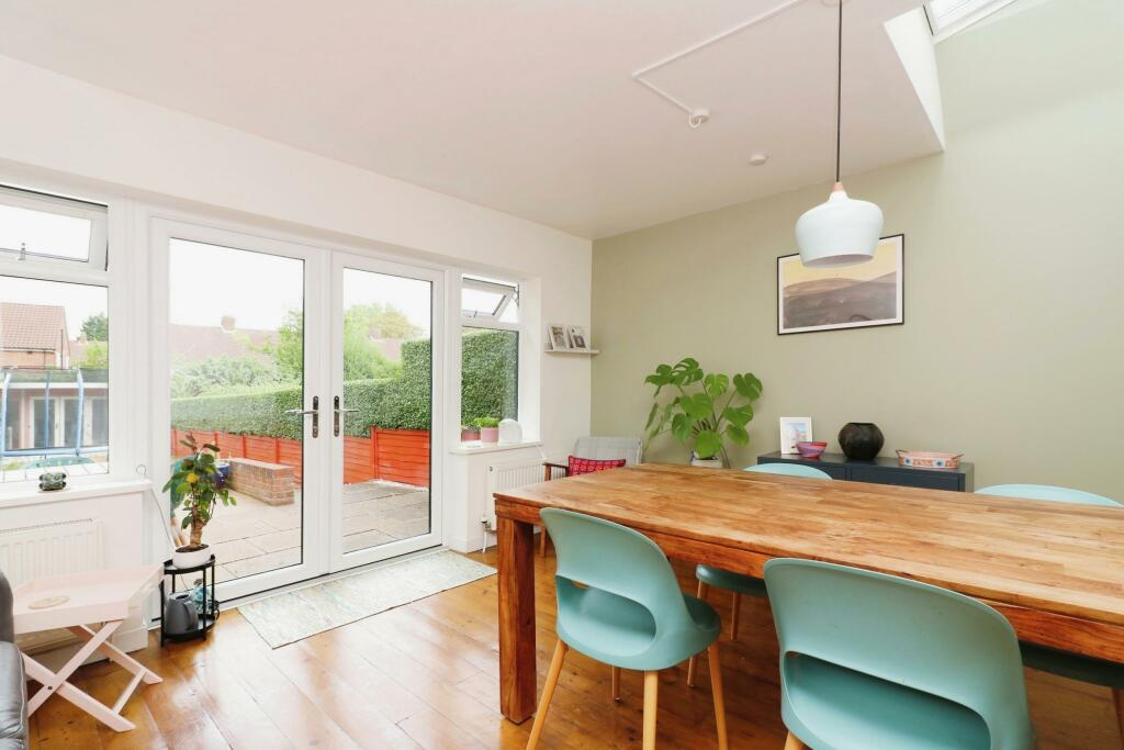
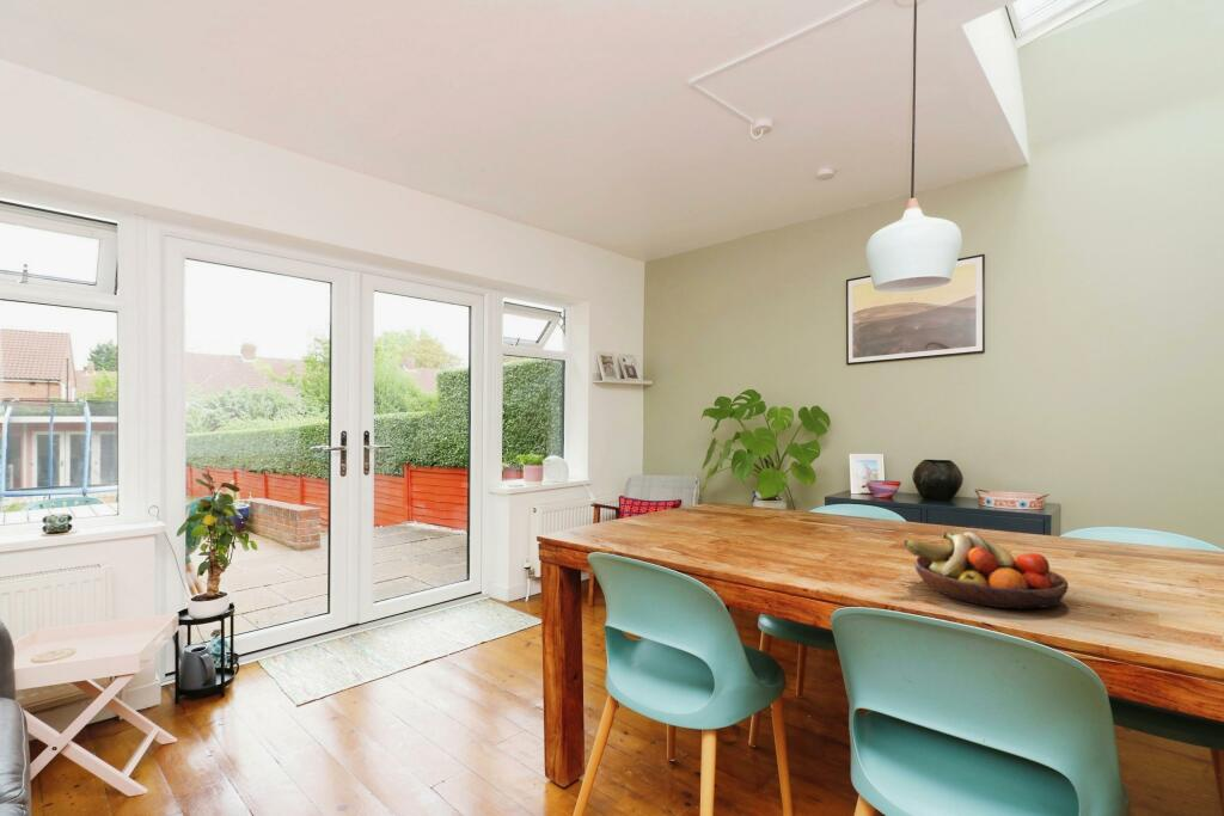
+ fruit bowl [902,530,1070,611]
